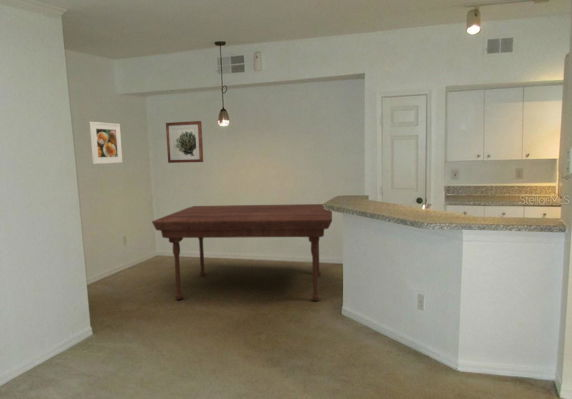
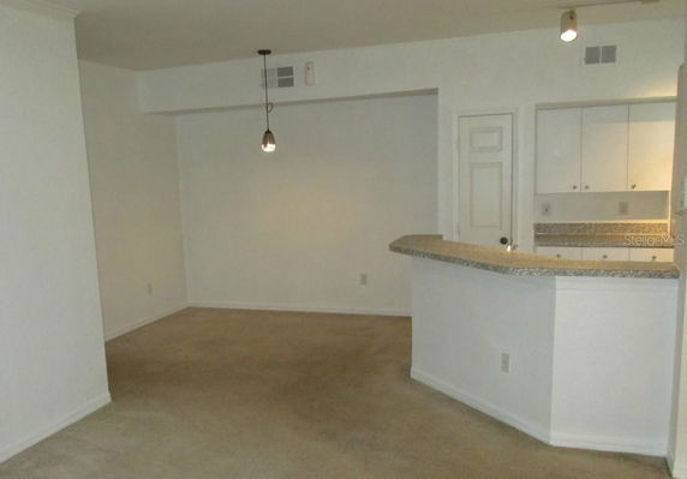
- wall art [165,120,204,164]
- dining table [151,203,333,302]
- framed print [89,121,124,165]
